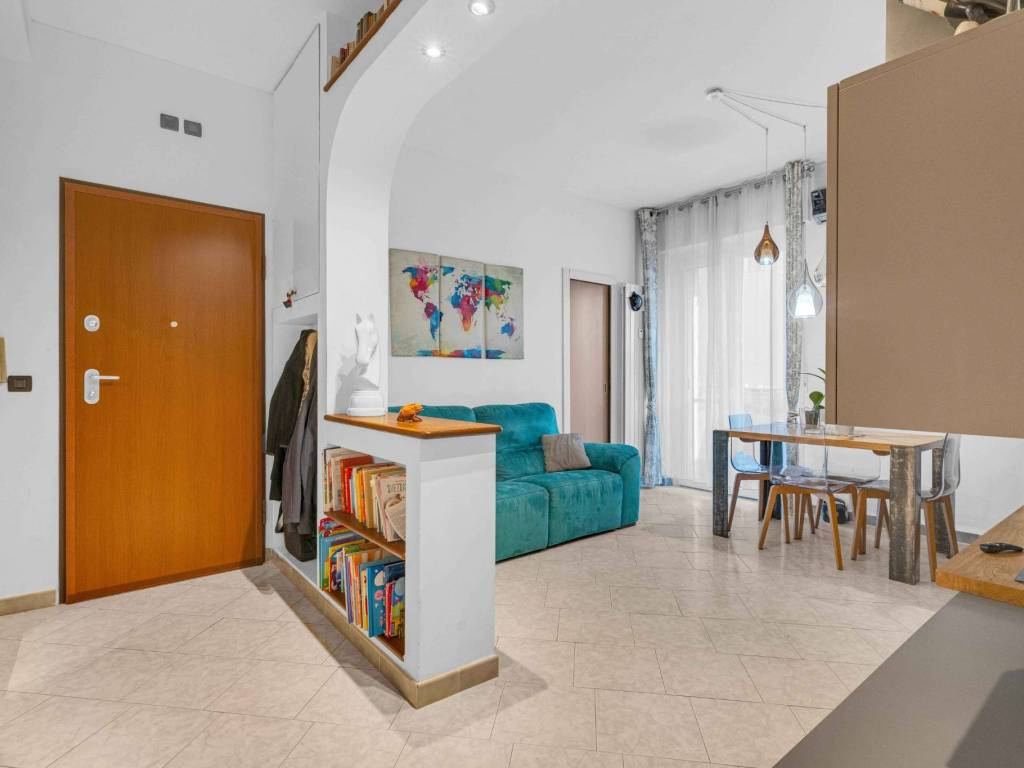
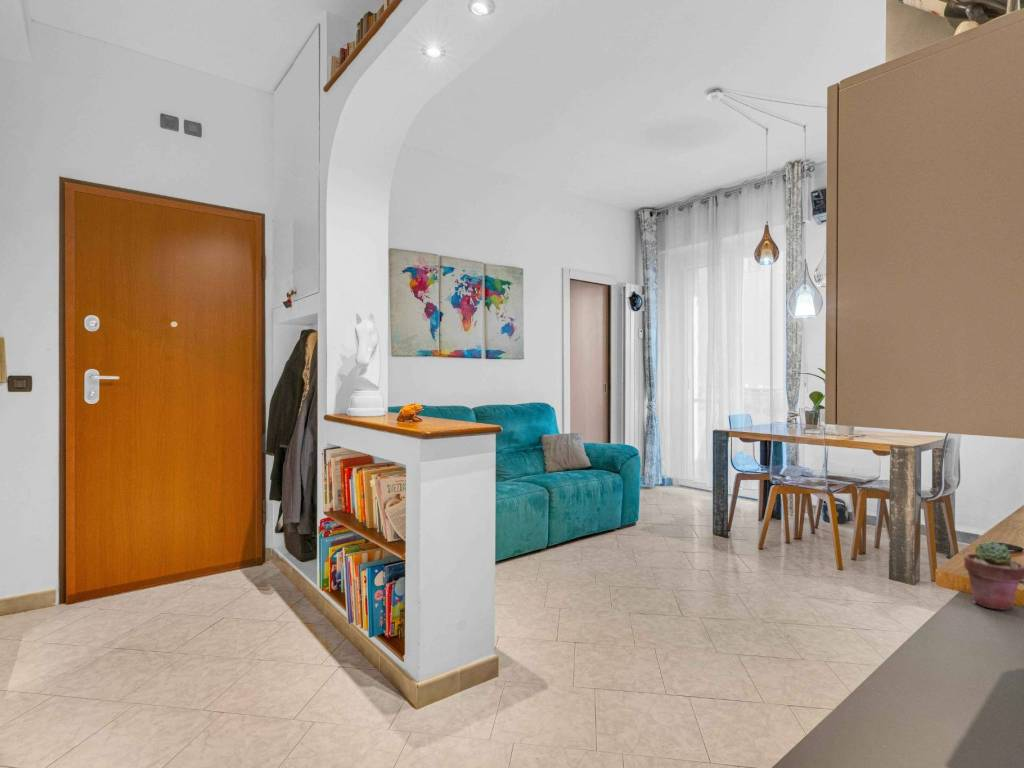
+ potted succulent [963,541,1024,611]
